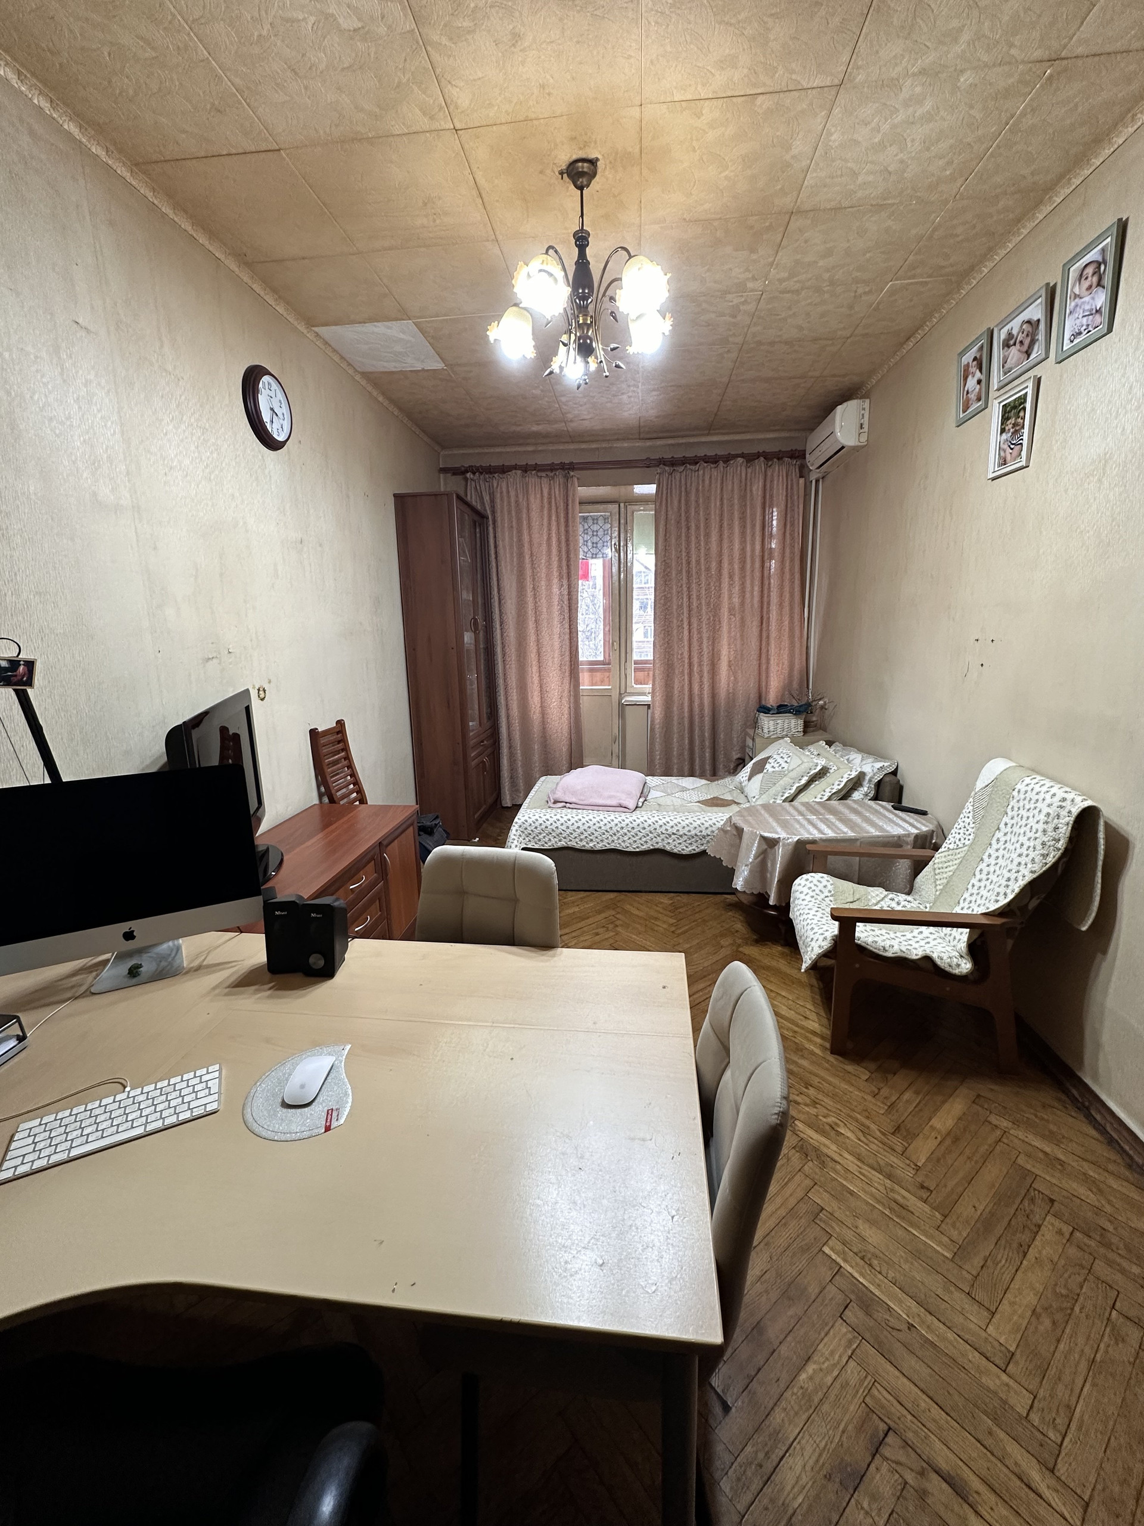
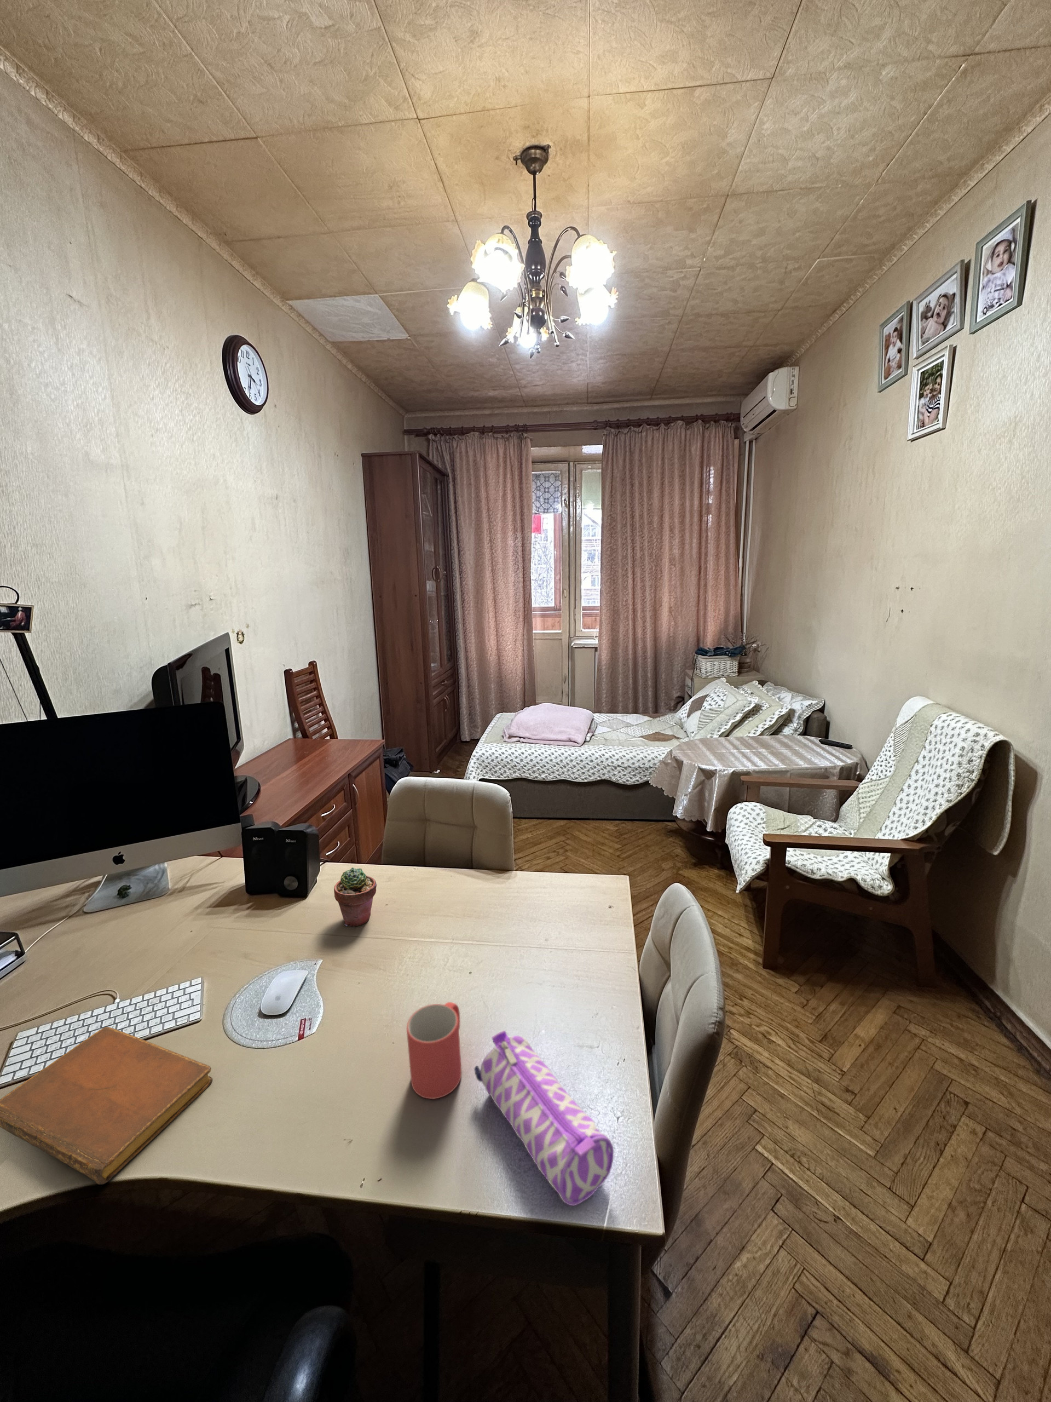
+ pencil case [474,1030,614,1207]
+ potted succulent [333,867,378,927]
+ mug [406,1001,461,1100]
+ notebook [0,1027,213,1186]
